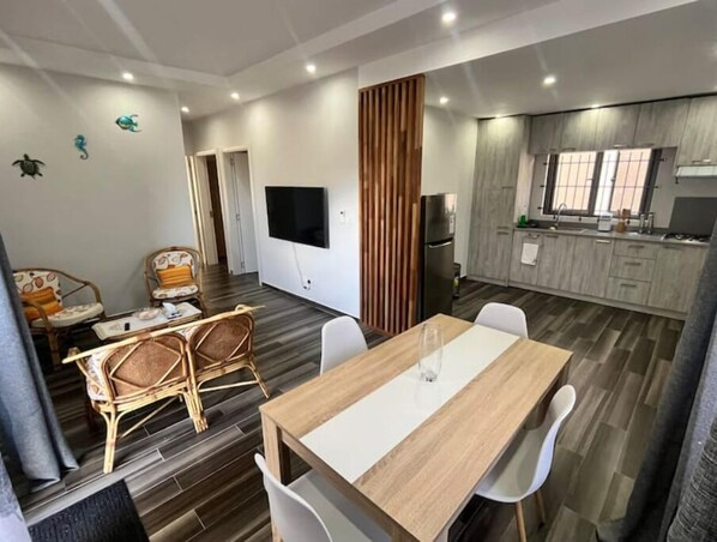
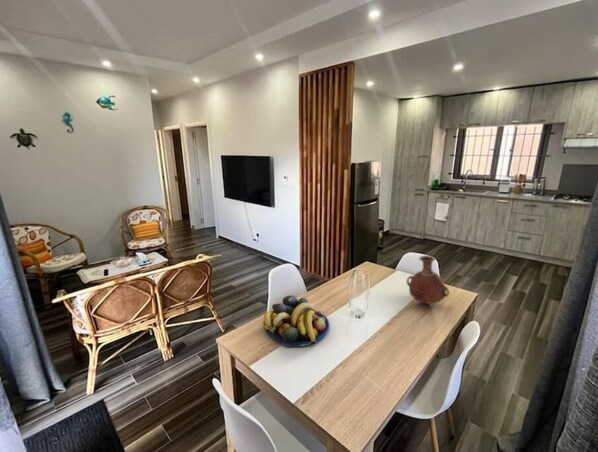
+ vase [406,254,450,305]
+ fruit bowl [262,294,330,348]
